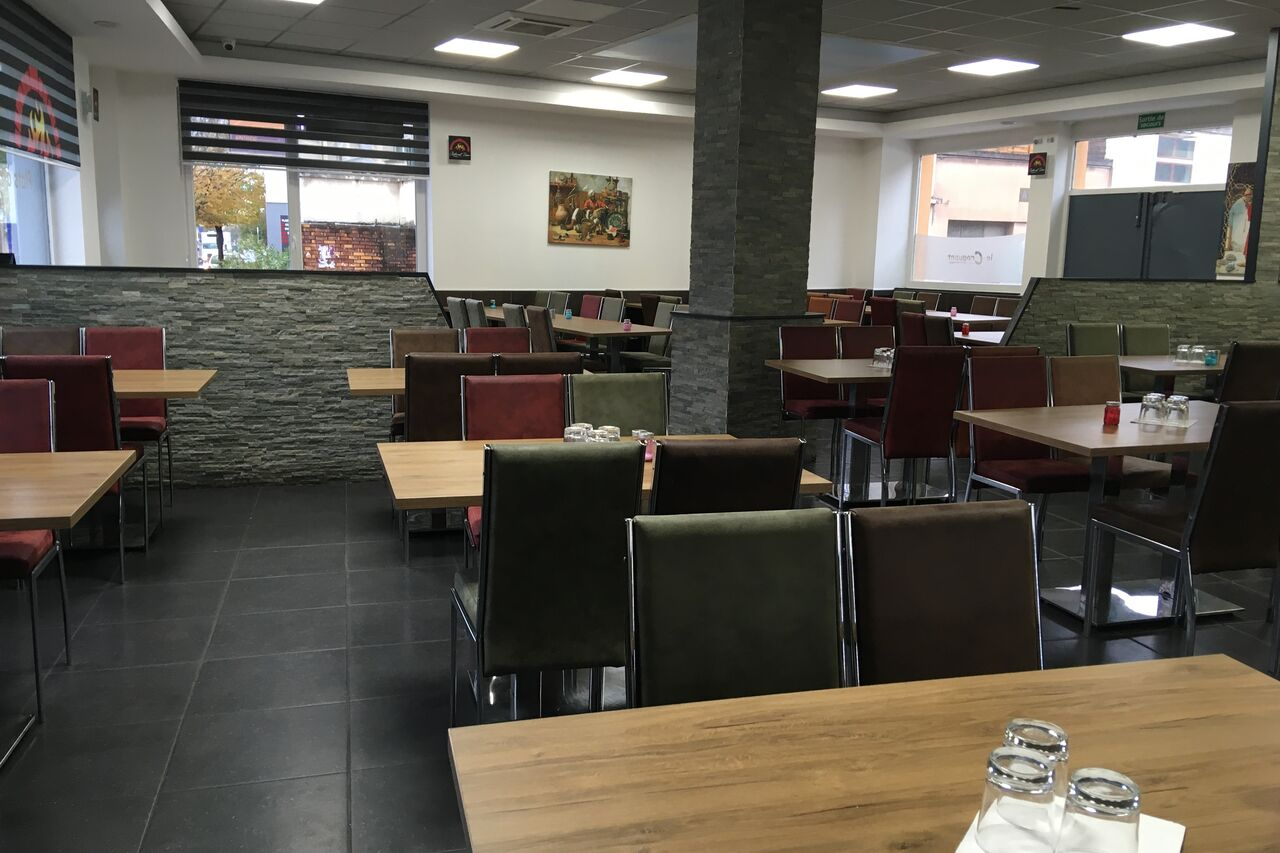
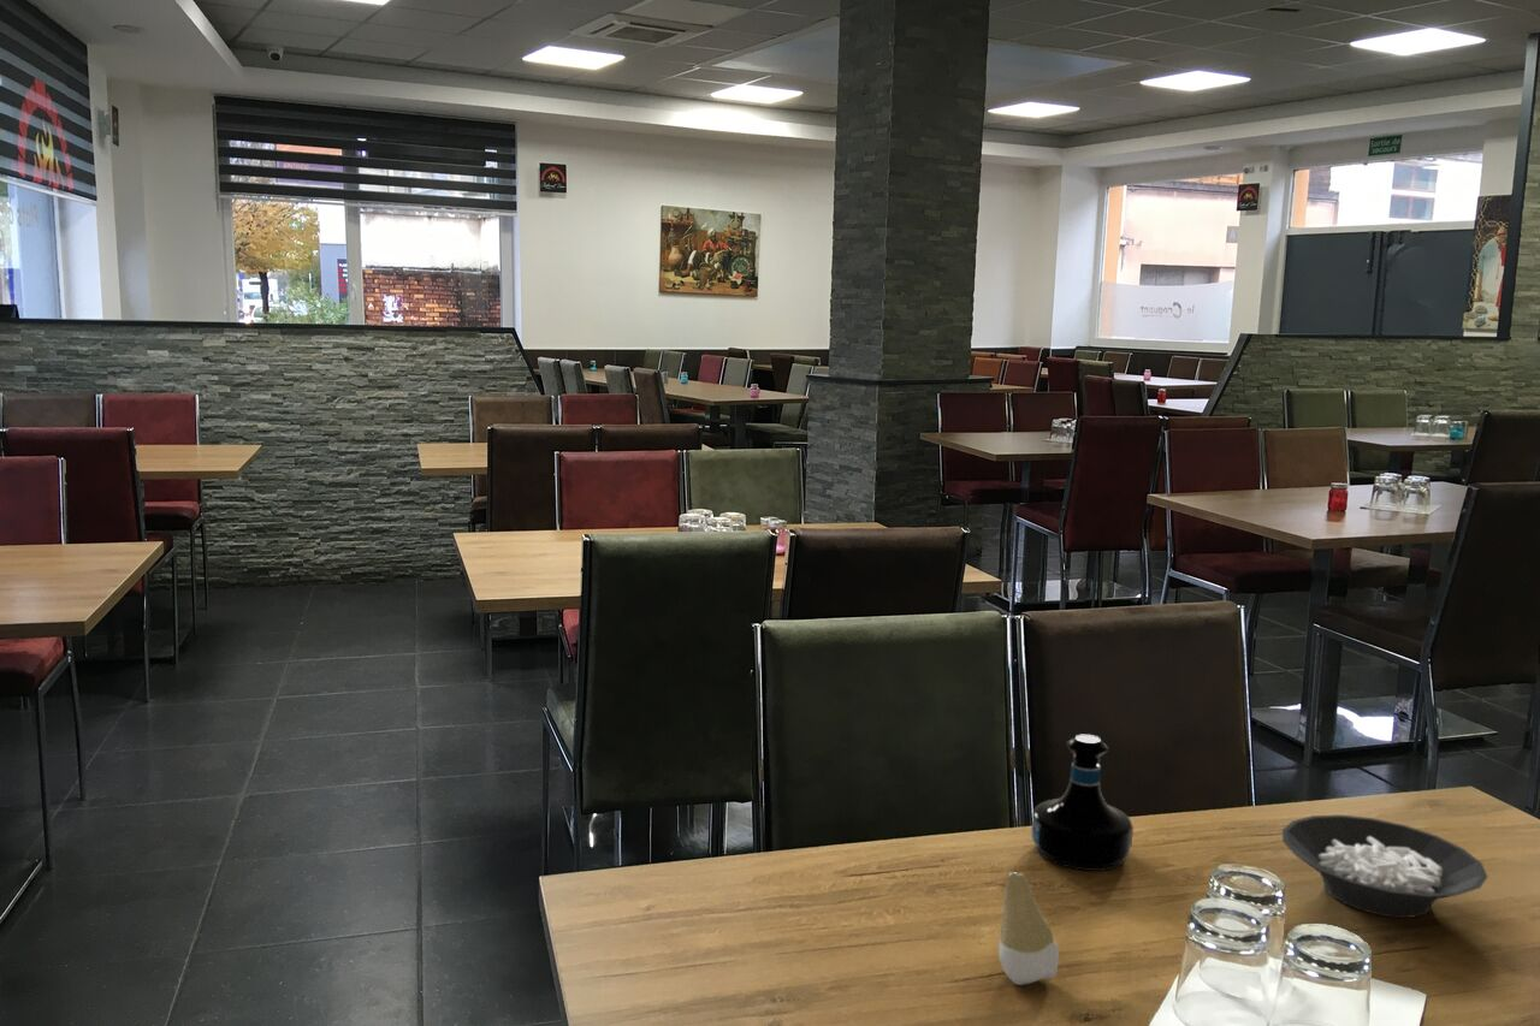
+ tooth [997,871,1060,986]
+ tequila bottle [1031,734,1135,872]
+ cereal bowl [1281,813,1488,919]
